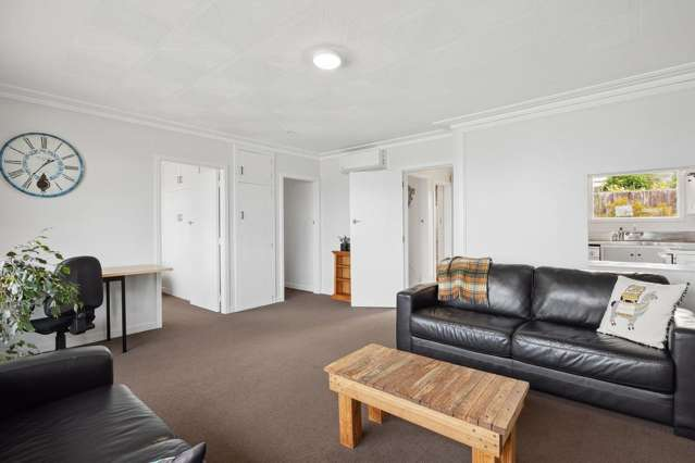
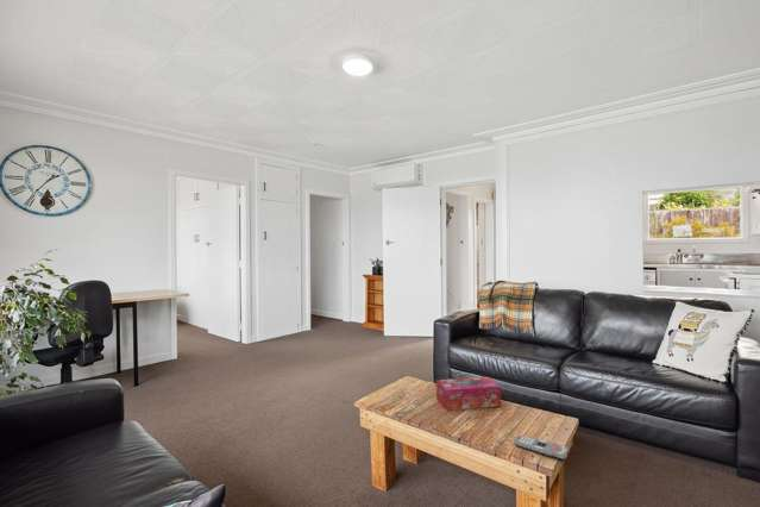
+ remote control [514,434,570,461]
+ tissue box [435,376,502,412]
